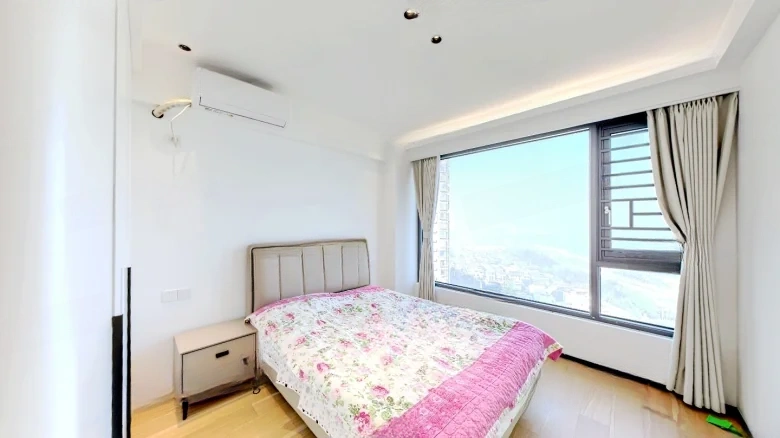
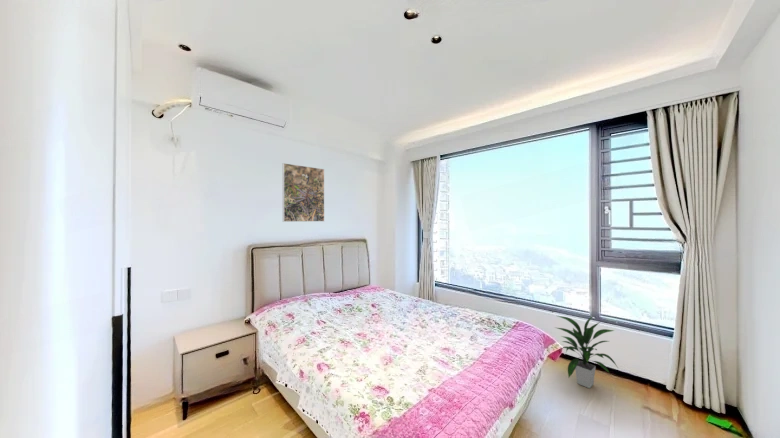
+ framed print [282,162,325,223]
+ indoor plant [554,315,620,389]
